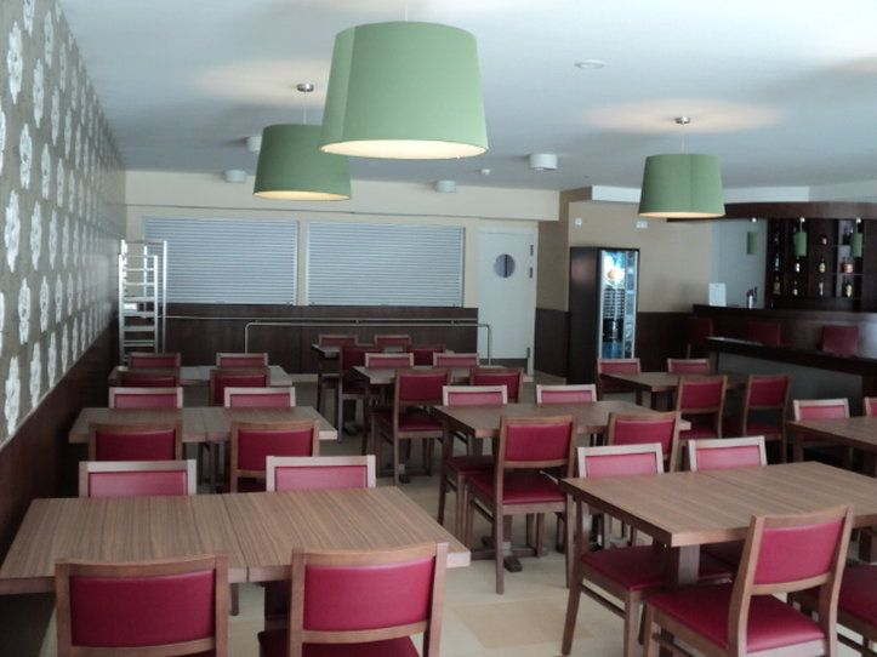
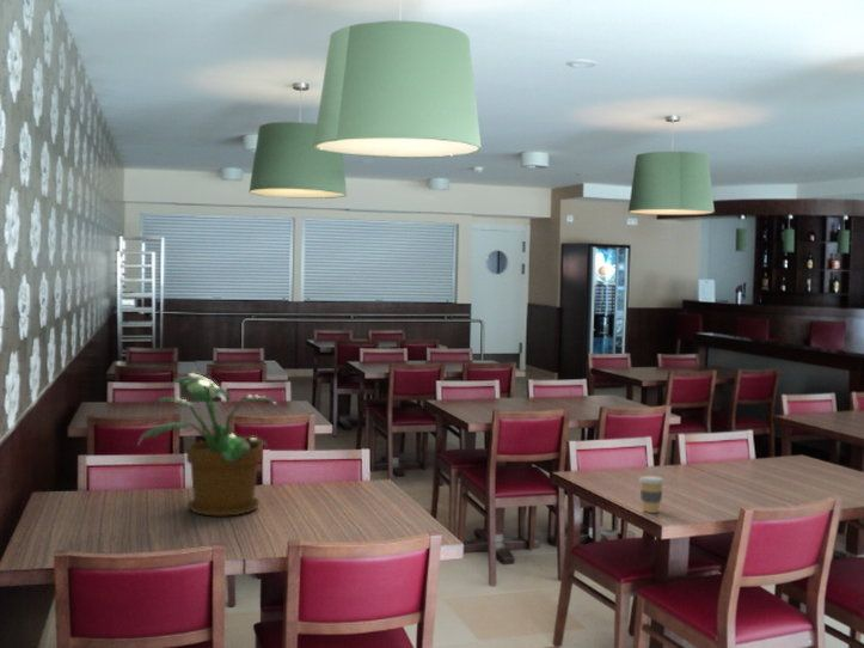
+ potted plant [136,372,277,518]
+ coffee cup [638,475,666,514]
